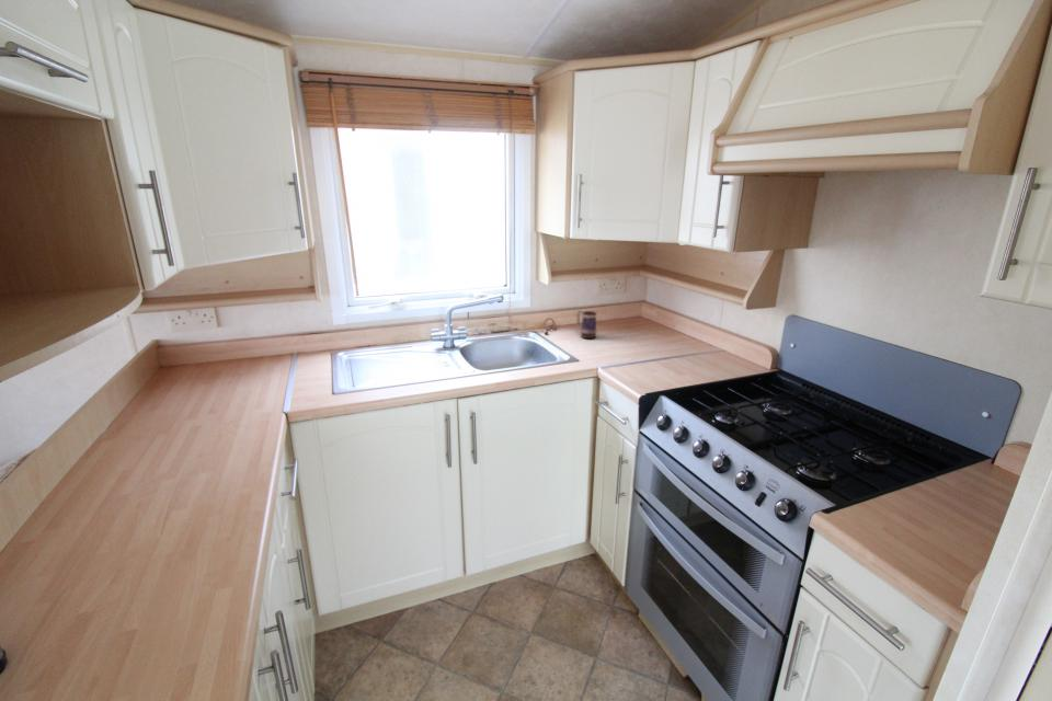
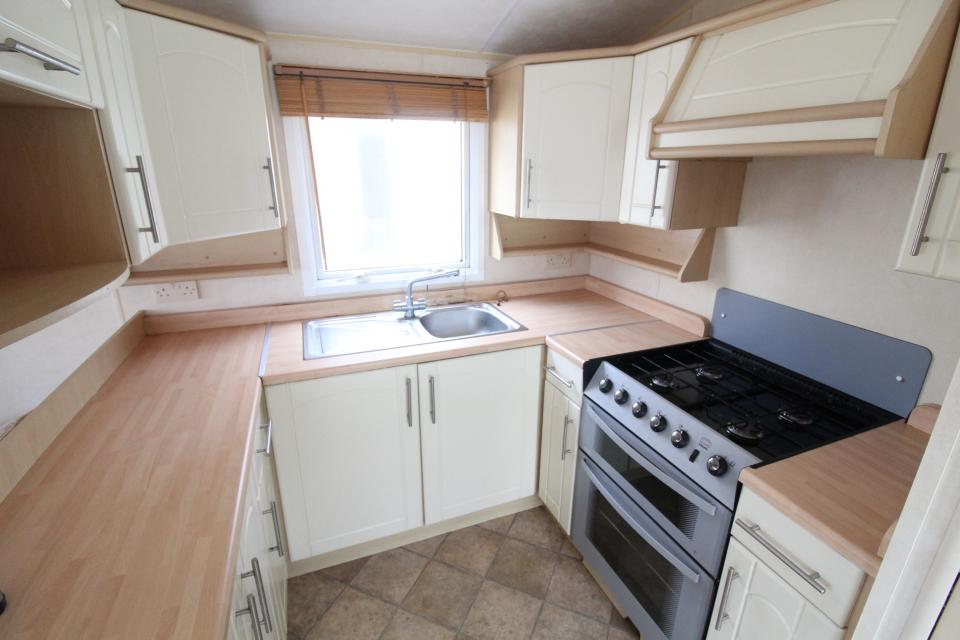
- mug [575,309,597,340]
